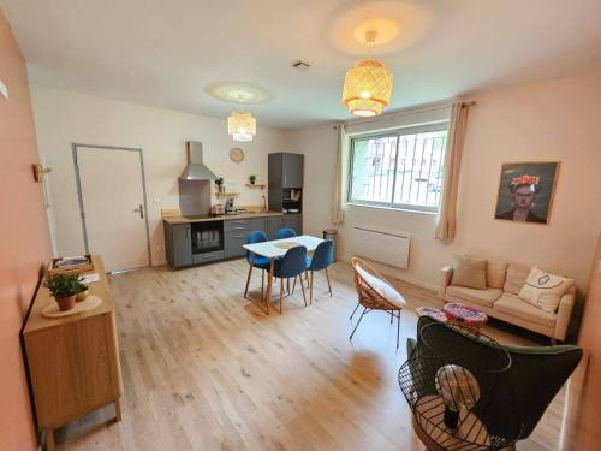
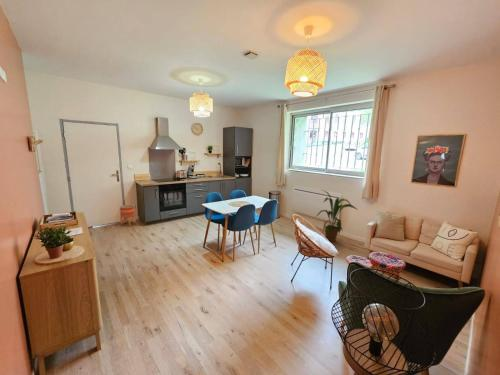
+ planter [119,204,137,227]
+ house plant [315,189,359,243]
